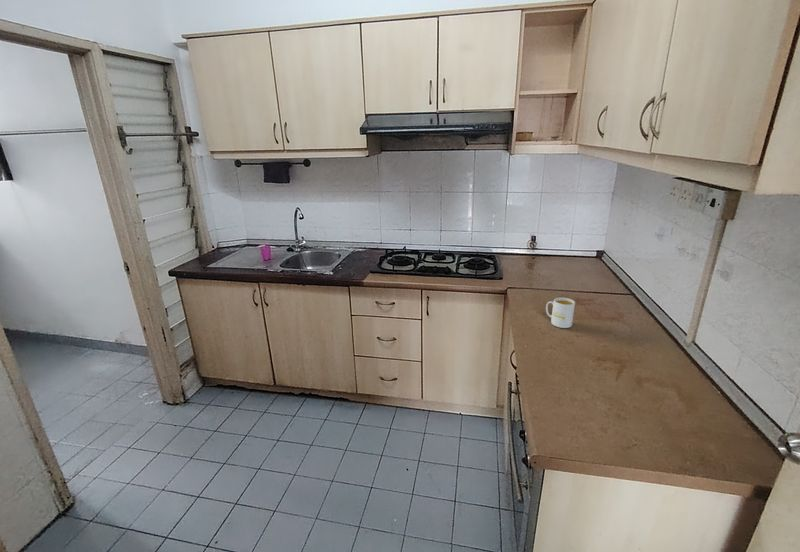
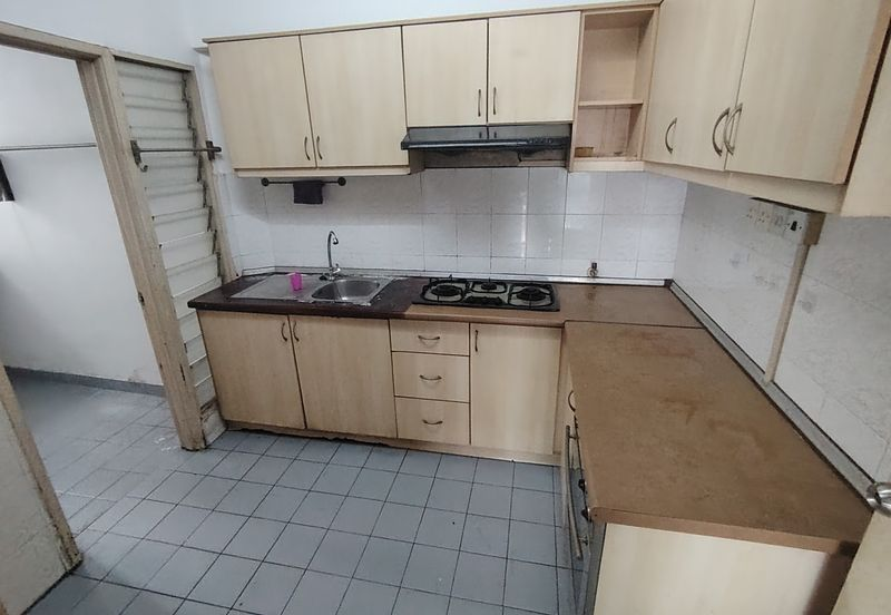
- mug [545,297,576,329]
